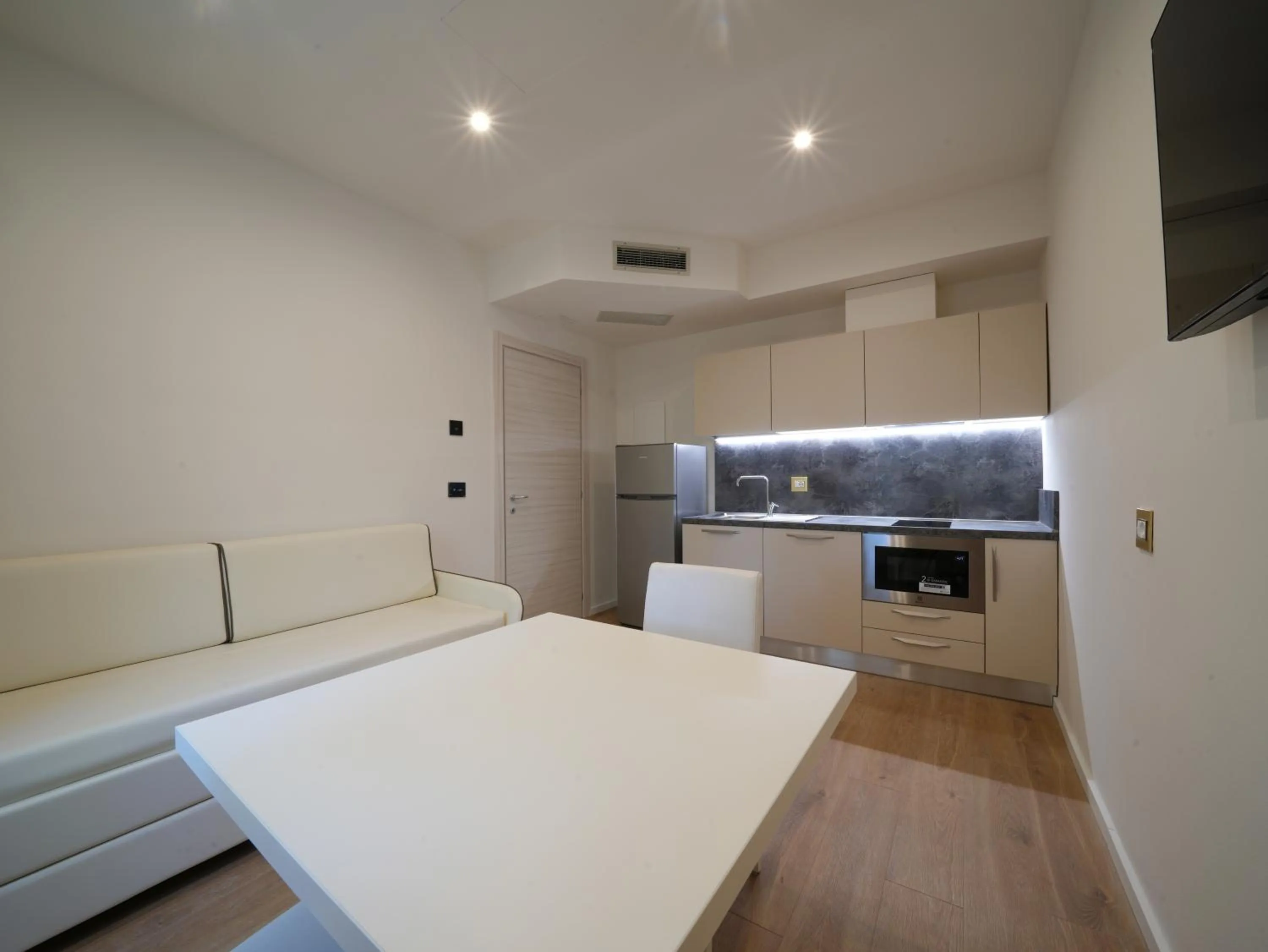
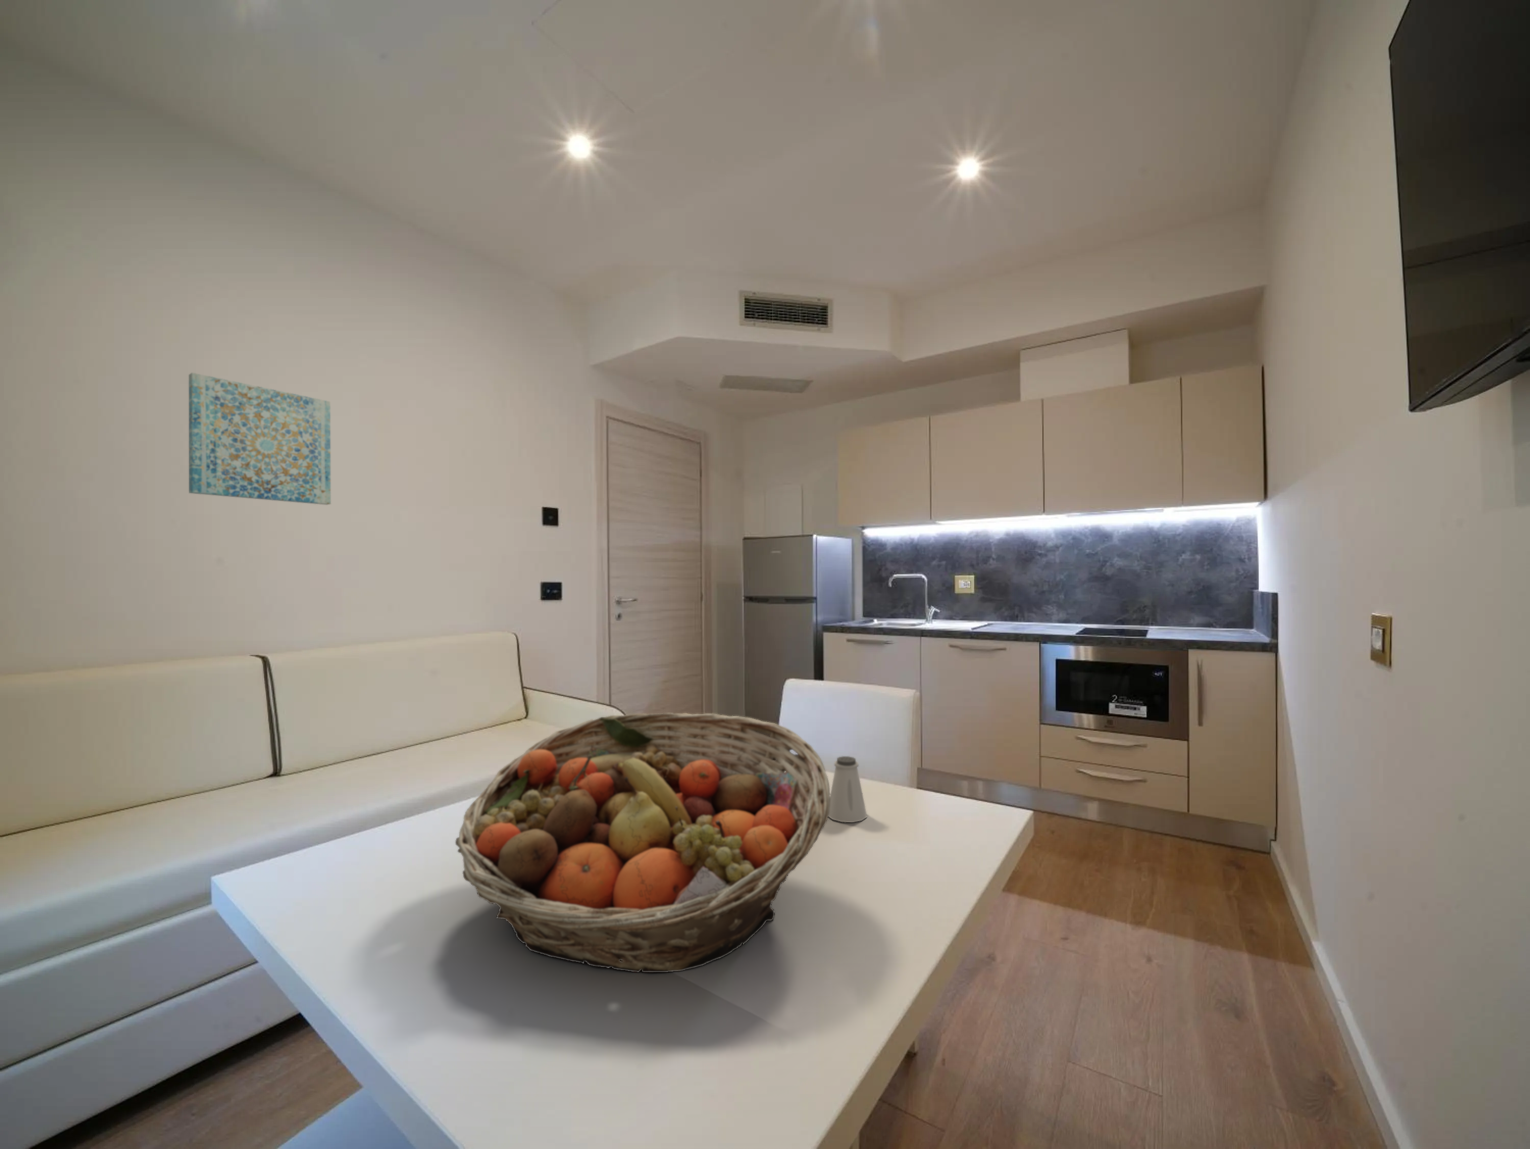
+ saltshaker [828,756,868,823]
+ fruit basket [455,712,831,973]
+ wall art [188,372,332,506]
